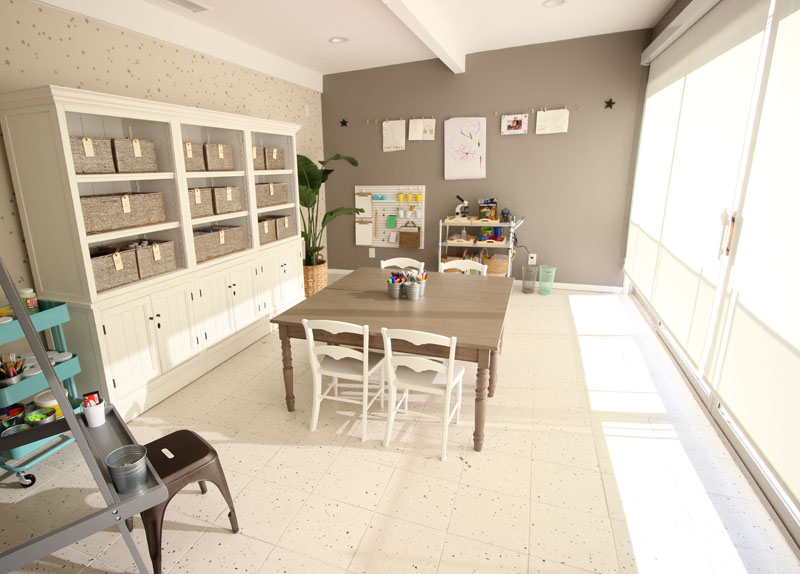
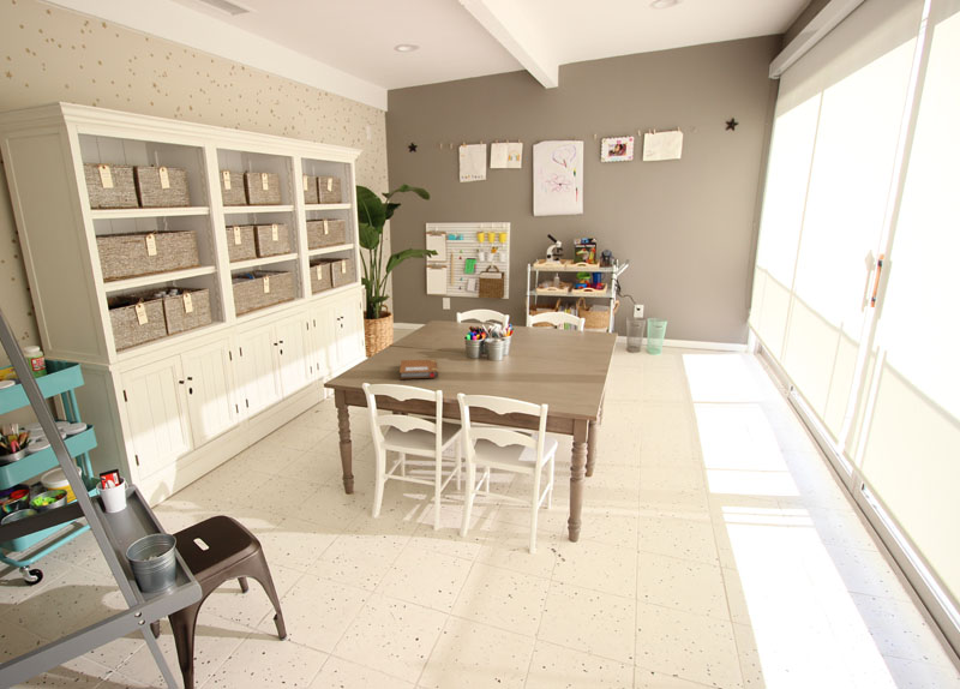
+ notebook [398,358,439,379]
